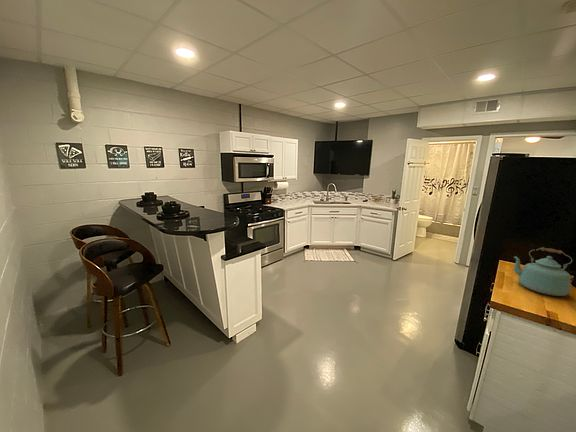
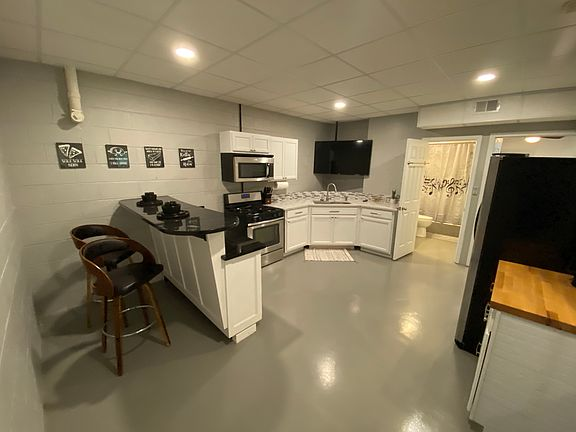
- kettle [513,246,573,297]
